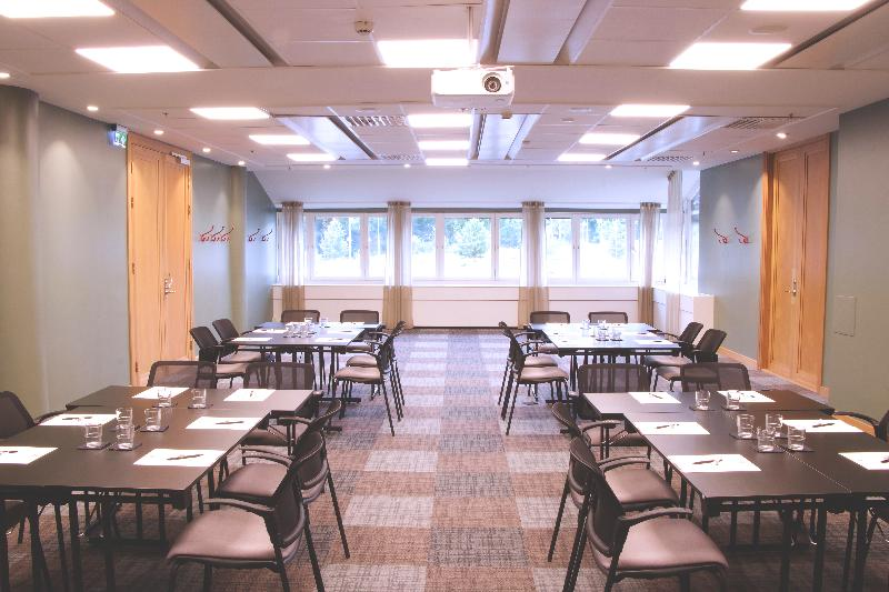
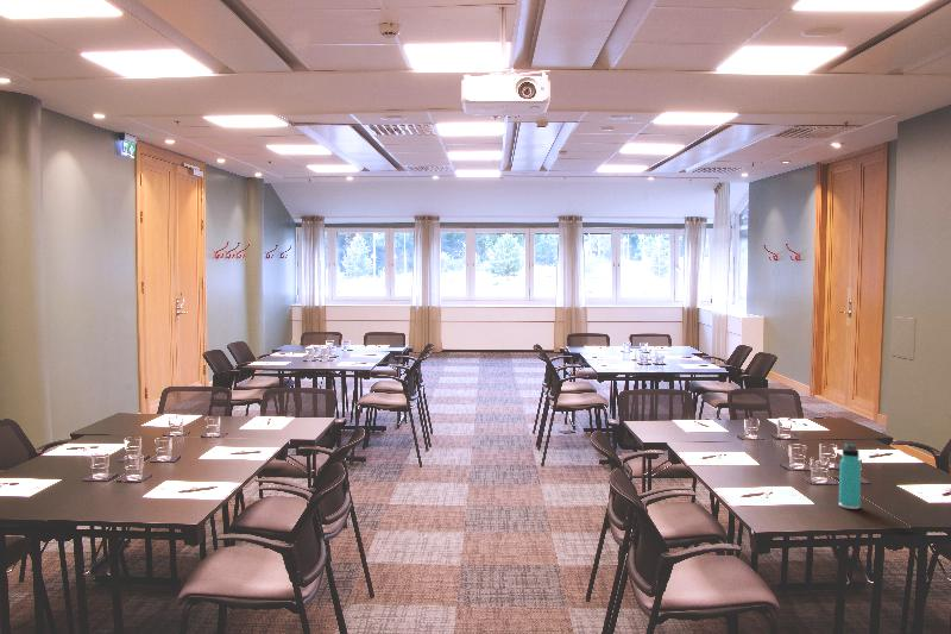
+ thermos bottle [838,441,862,510]
